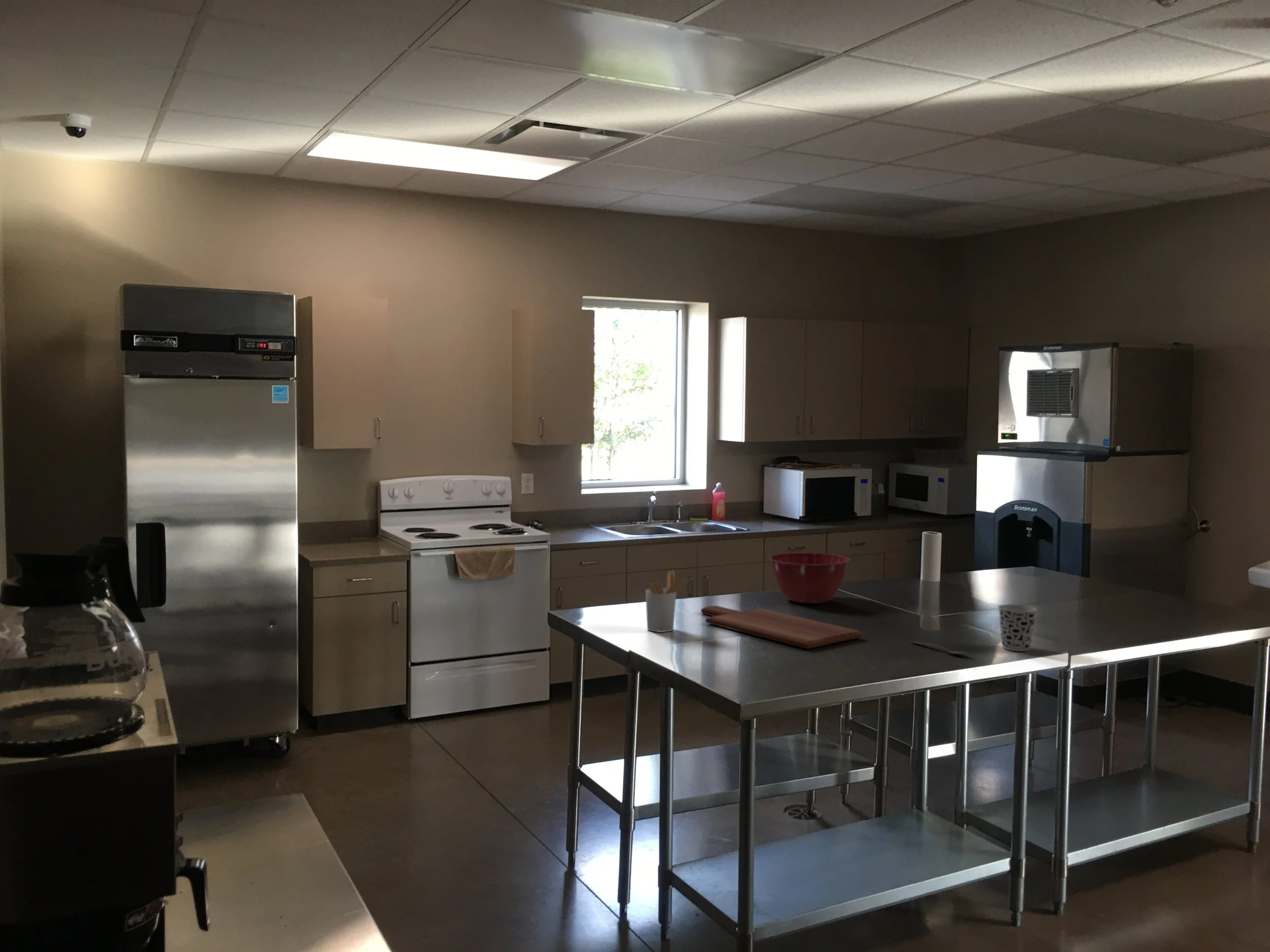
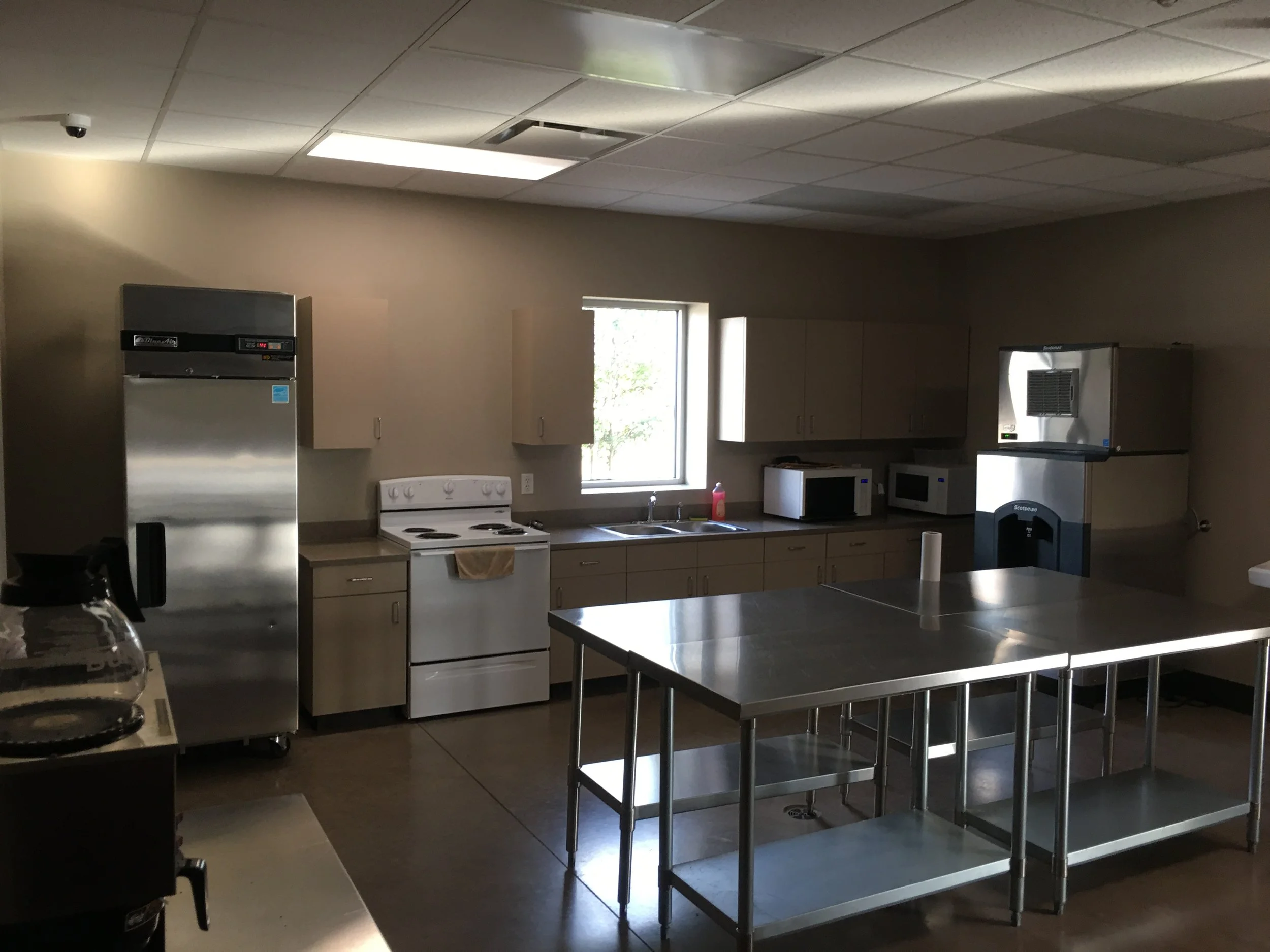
- spoon [911,641,968,655]
- mixing bowl [769,552,850,604]
- cutting board [701,605,863,649]
- cup [998,604,1037,652]
- utensil holder [645,570,692,633]
